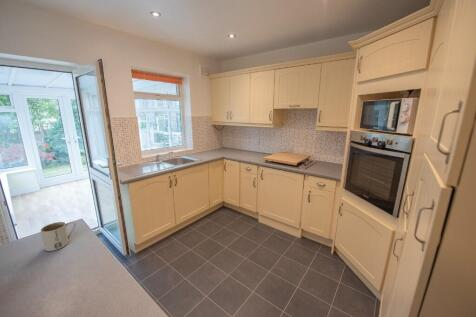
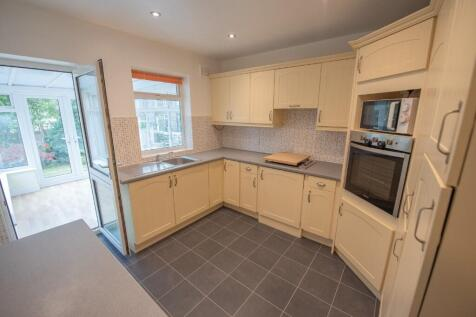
- mug [40,221,77,252]
